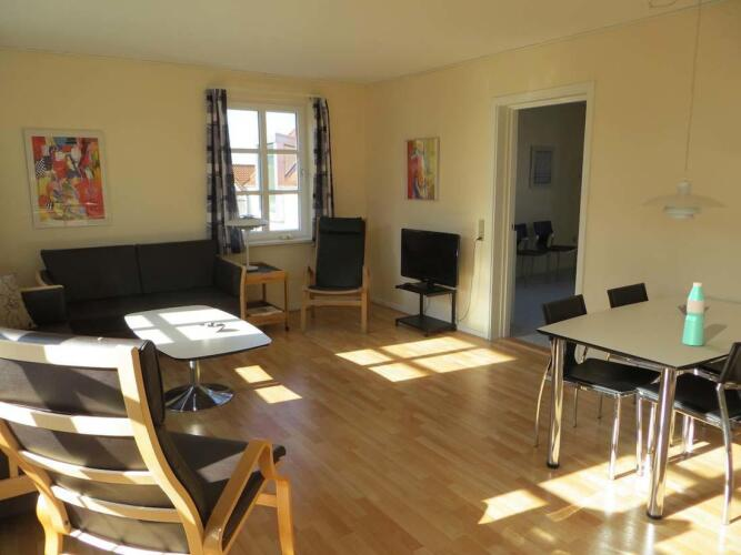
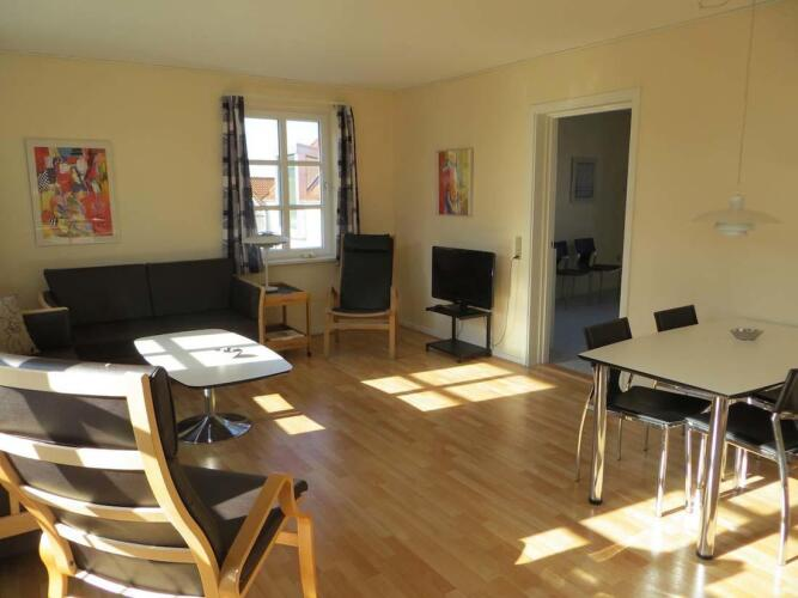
- water bottle [681,281,707,346]
